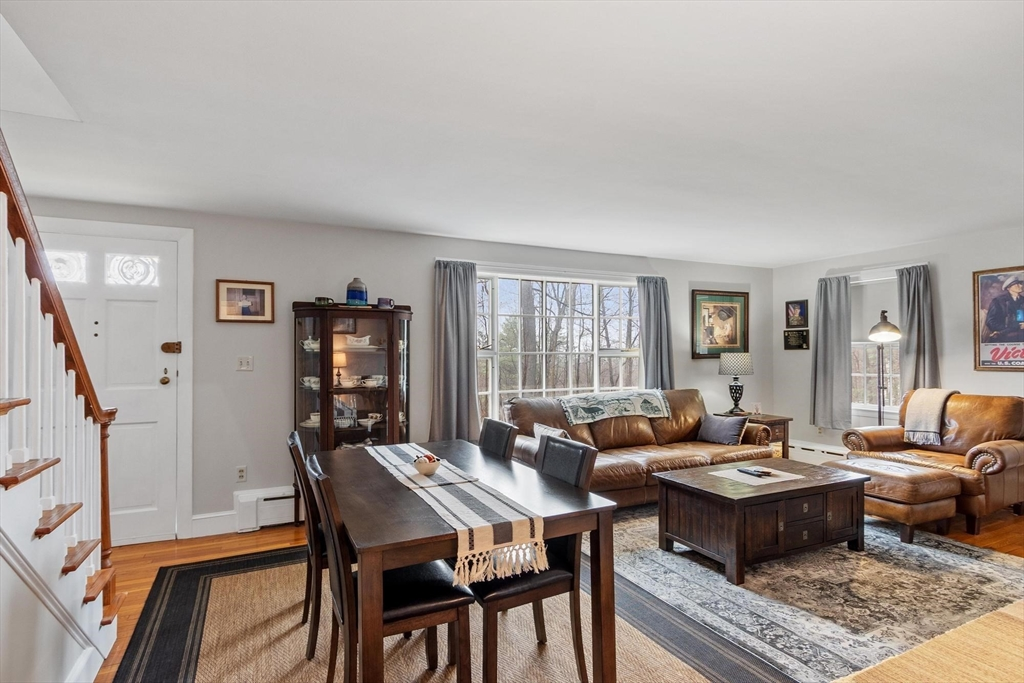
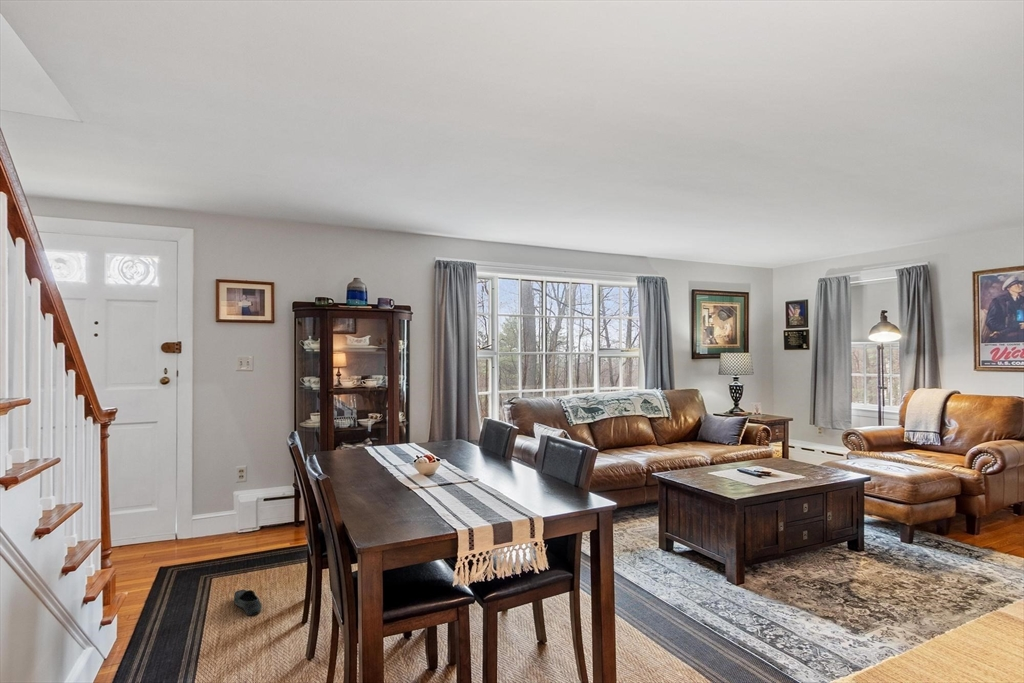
+ shoe [233,589,262,617]
